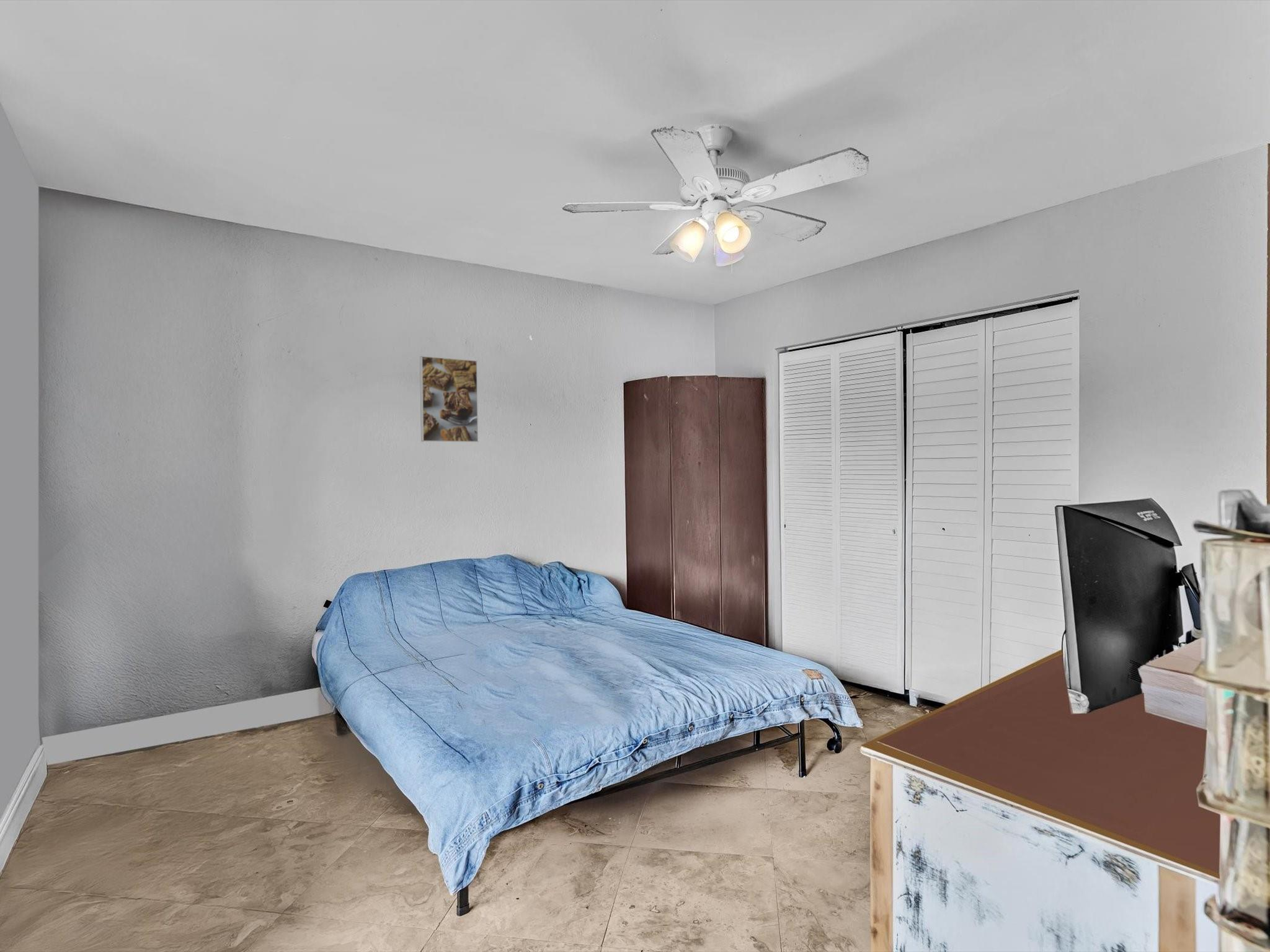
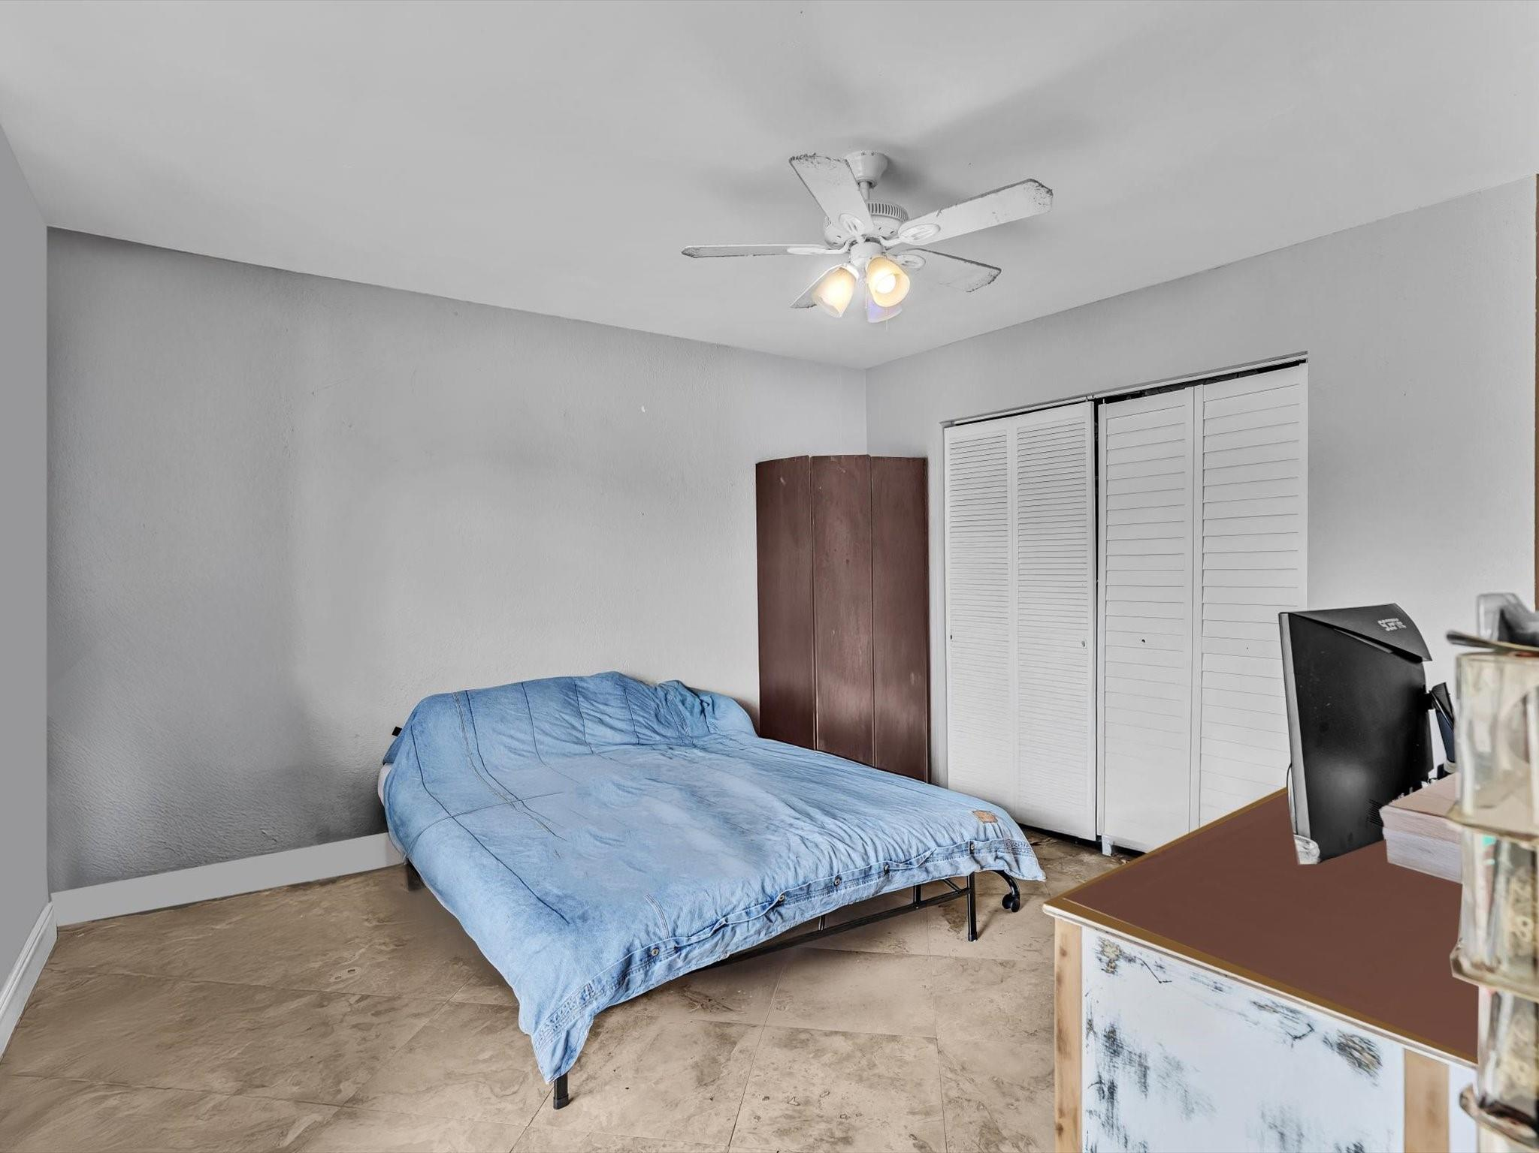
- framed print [419,355,479,443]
